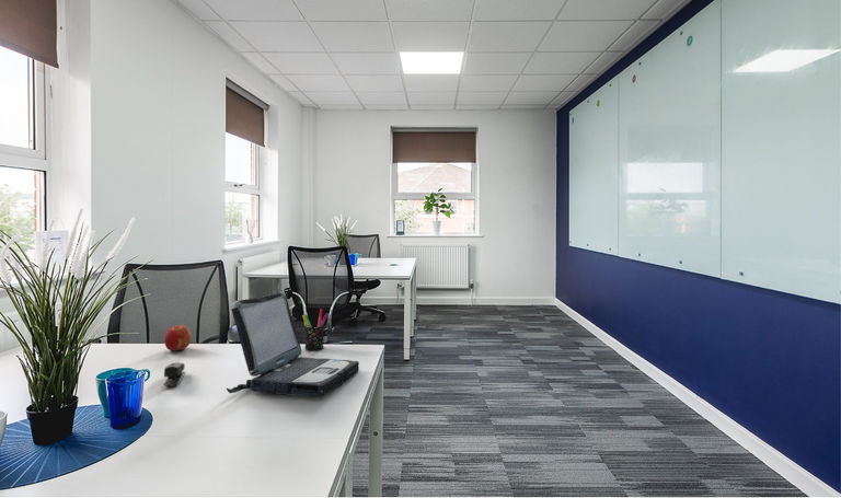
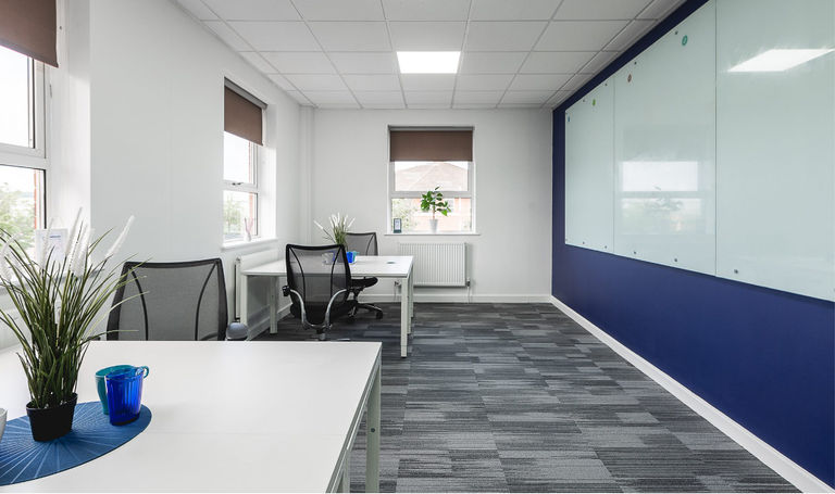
- fruit [163,324,192,351]
- pen holder [301,308,330,351]
- stapler [162,361,186,387]
- laptop [226,291,360,397]
